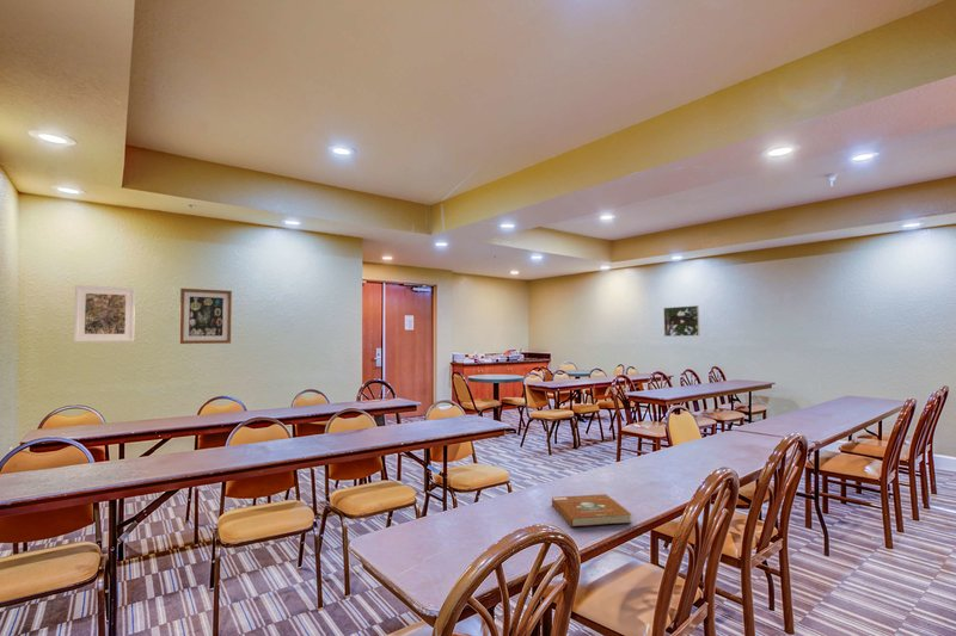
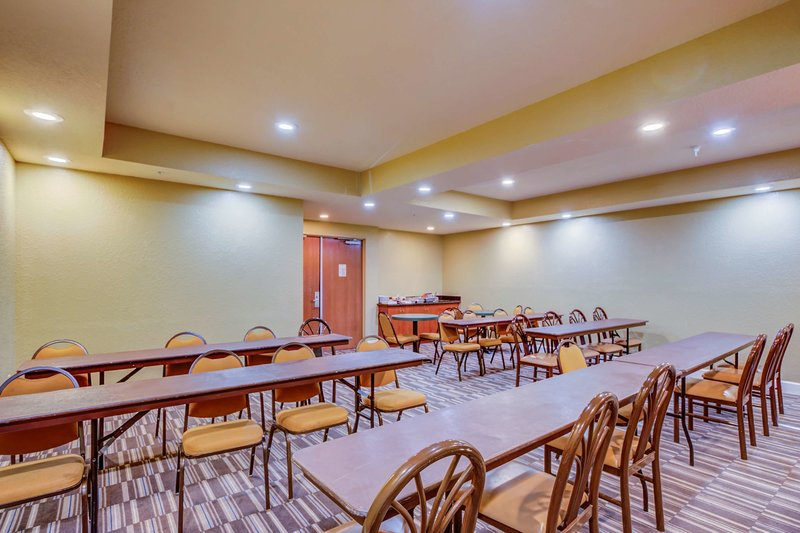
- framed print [663,304,700,338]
- wall art [178,288,233,345]
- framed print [73,284,136,342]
- book [551,493,633,527]
